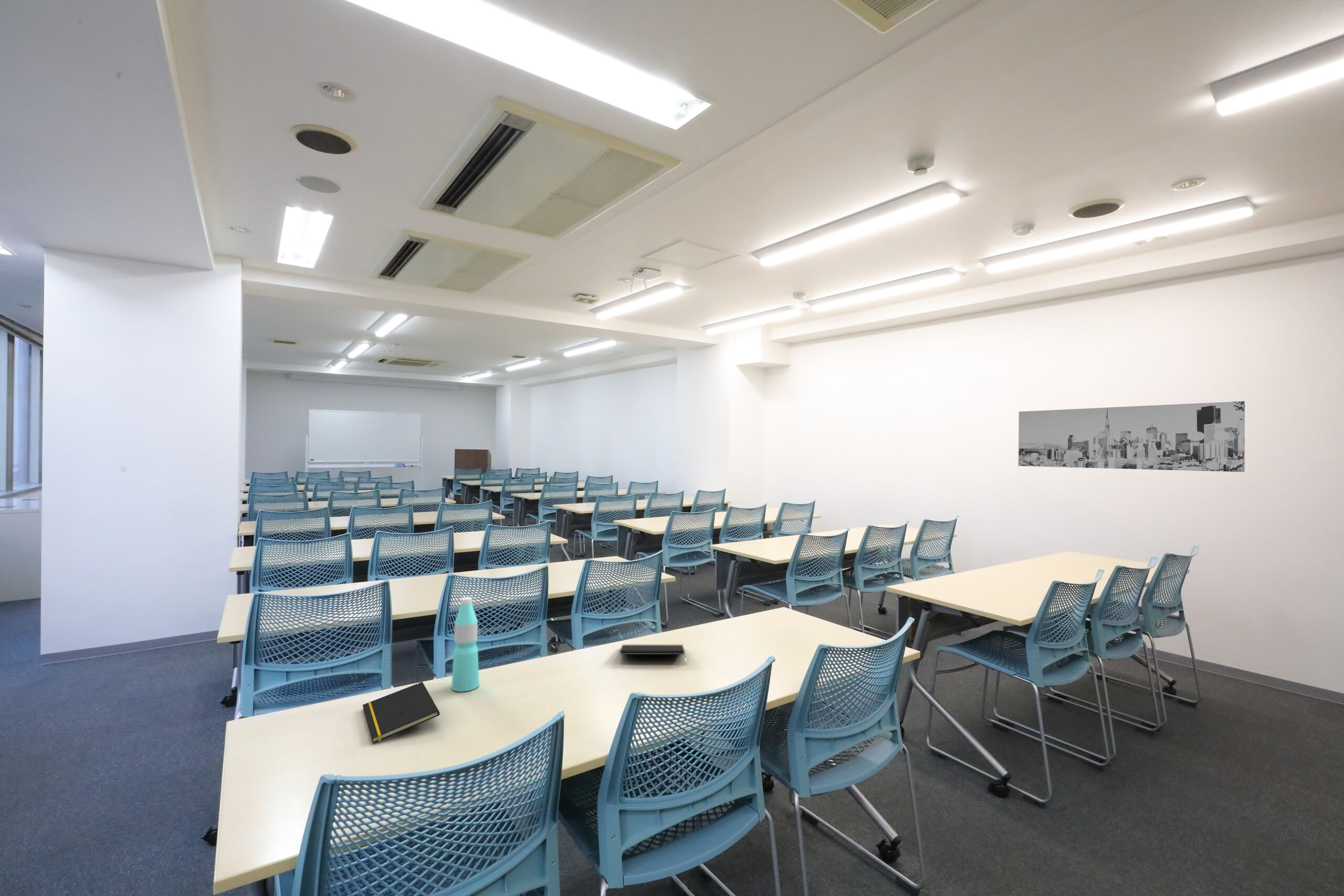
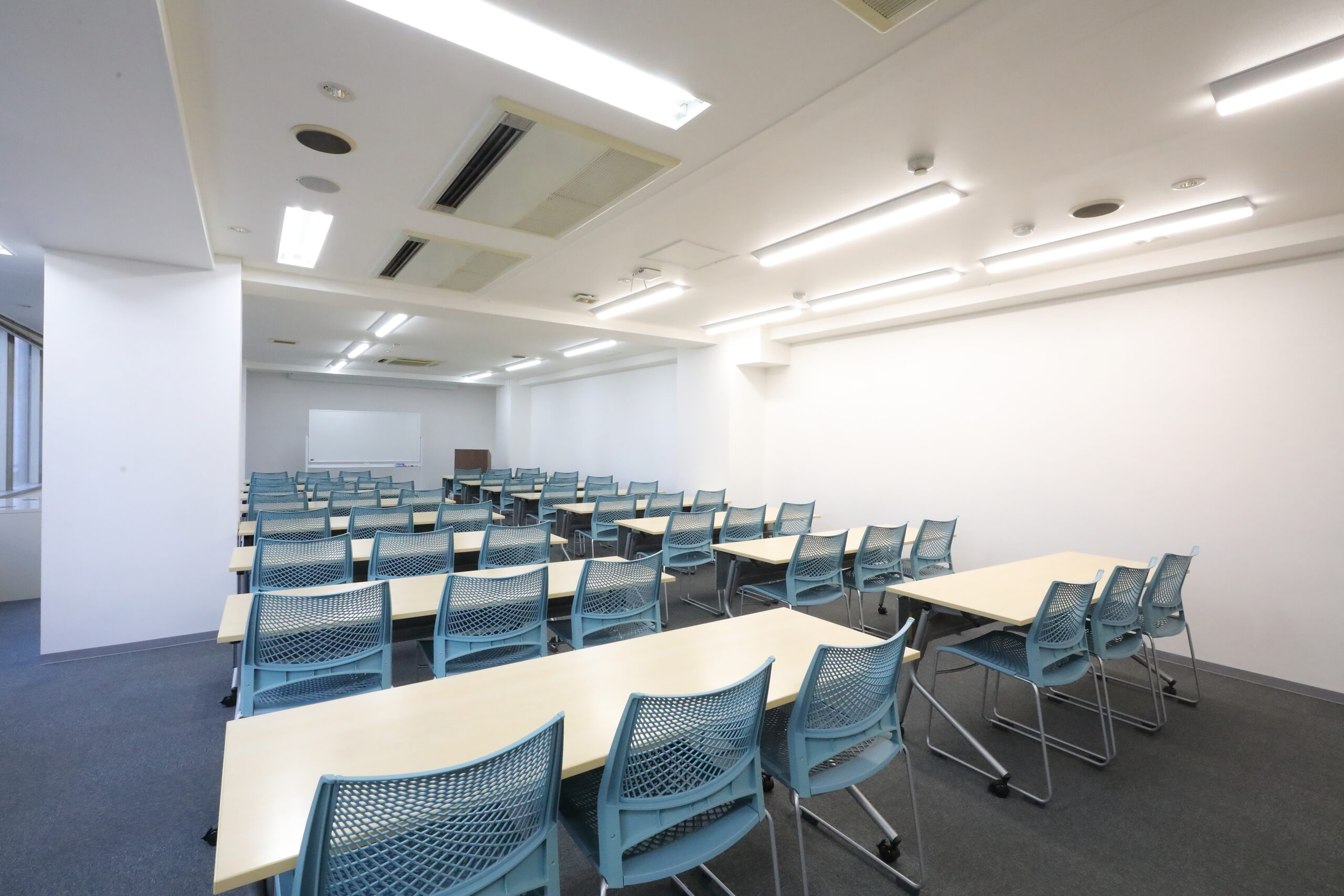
- water bottle [451,596,480,692]
- notepad [619,644,687,663]
- wall art [1018,400,1245,472]
- notepad [362,681,440,744]
